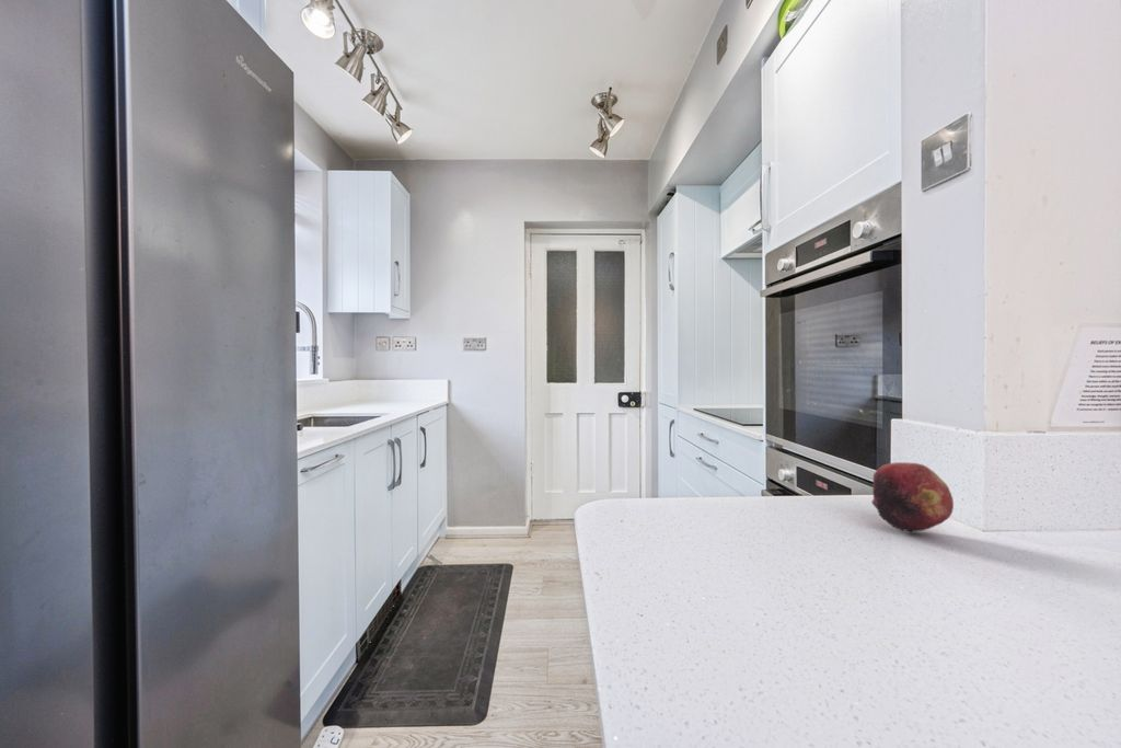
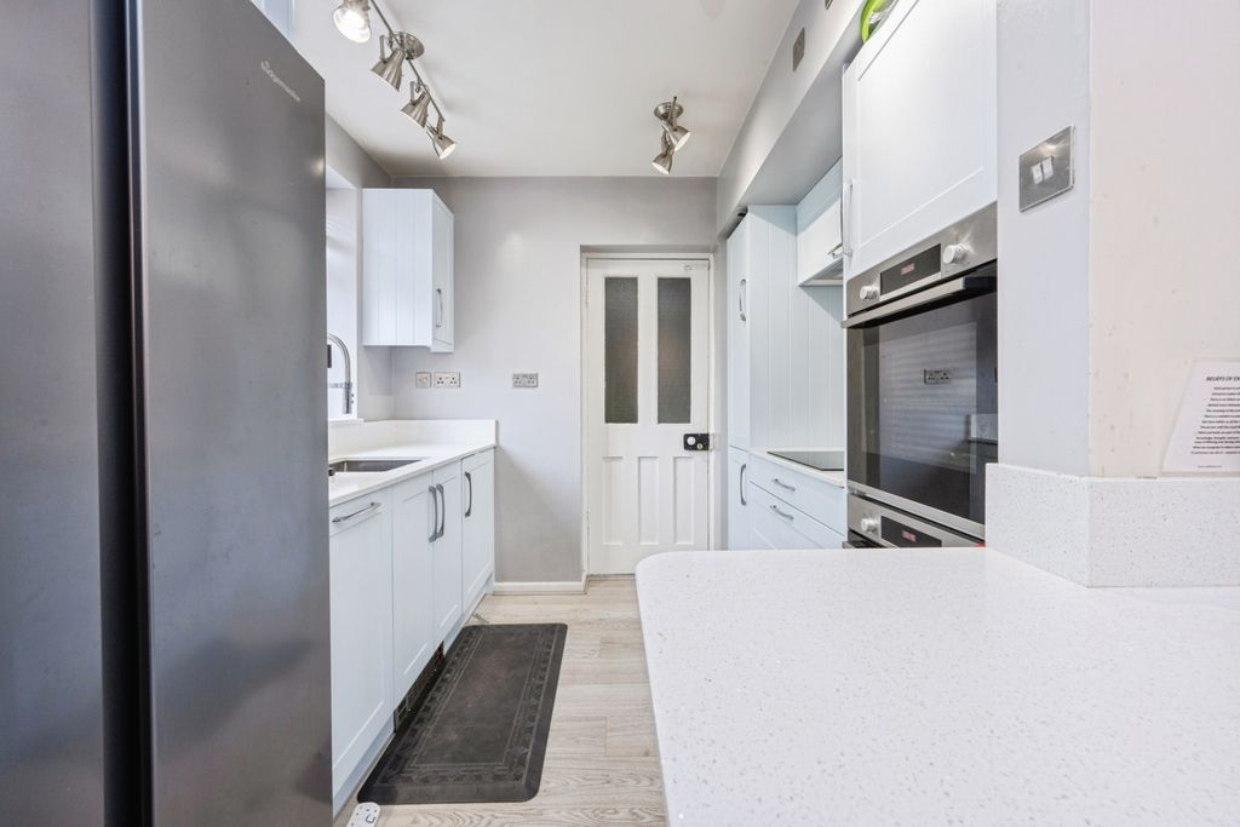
- fruit [870,461,955,532]
